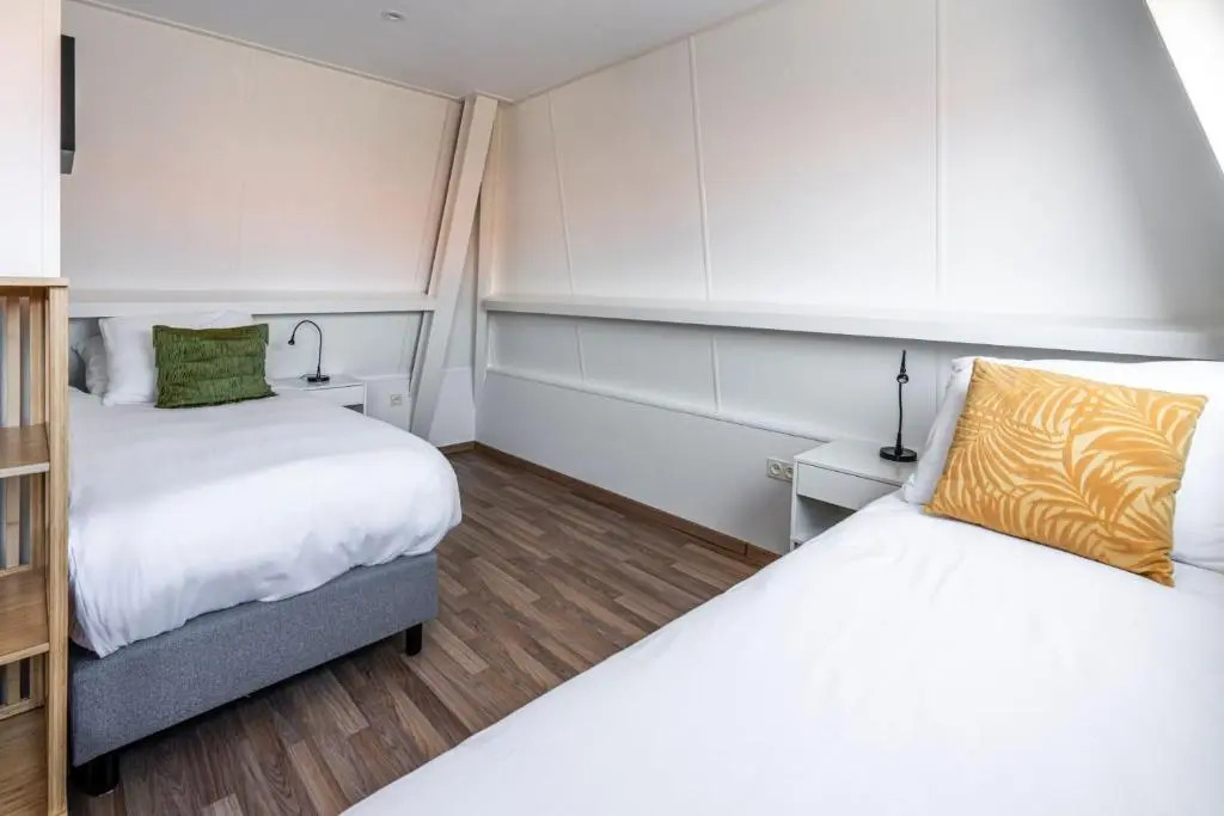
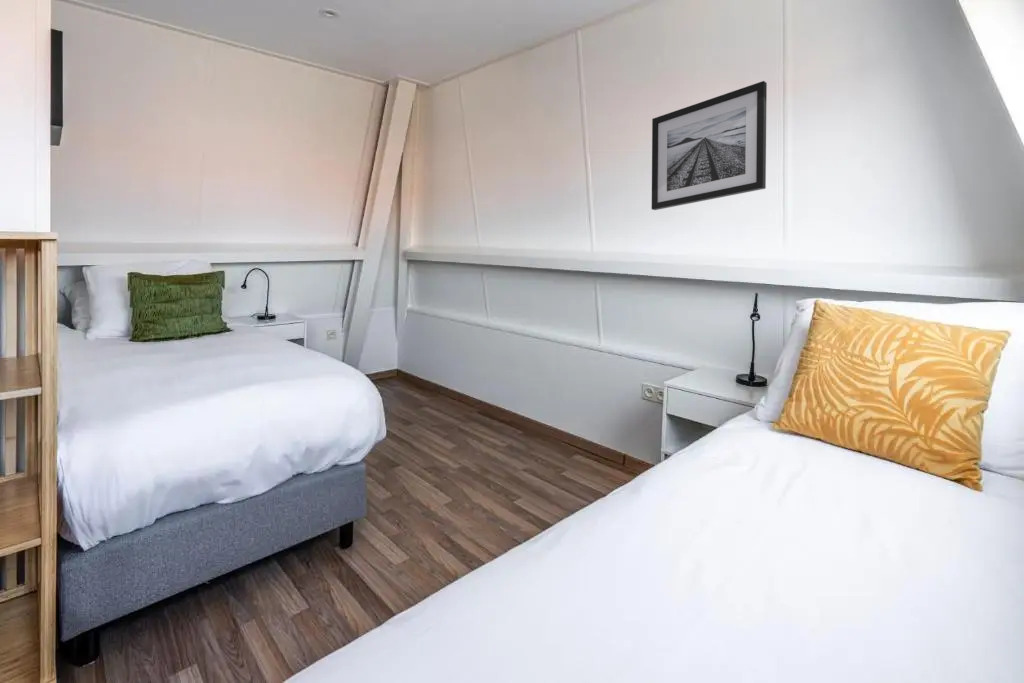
+ wall art [651,80,768,211]
